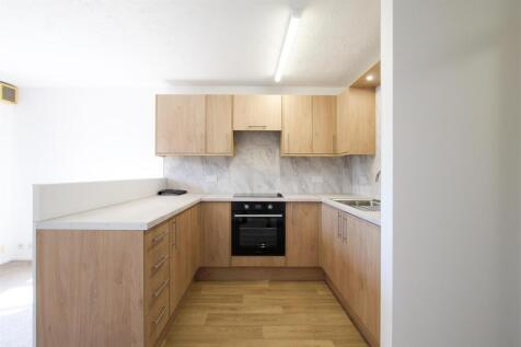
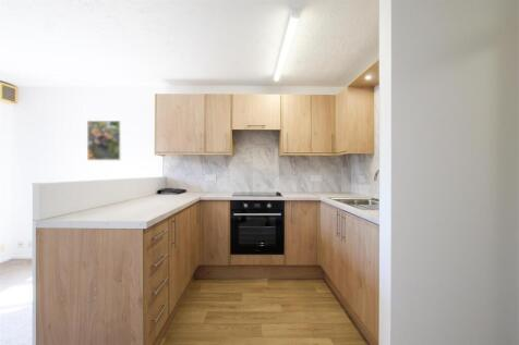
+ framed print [86,120,122,161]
